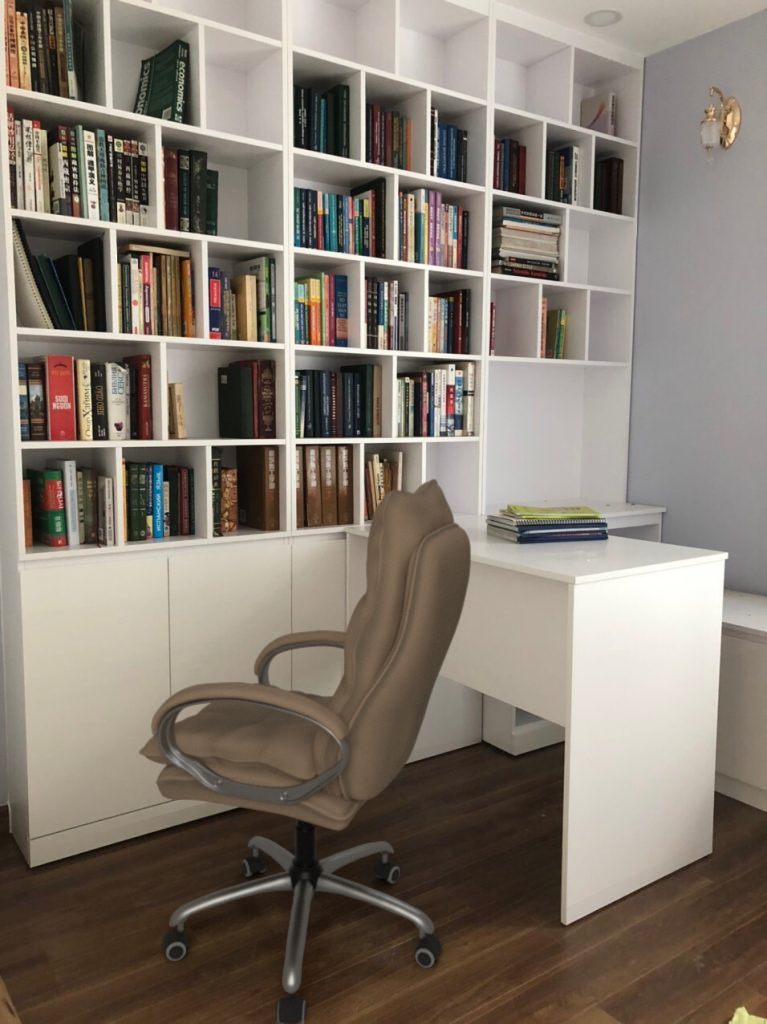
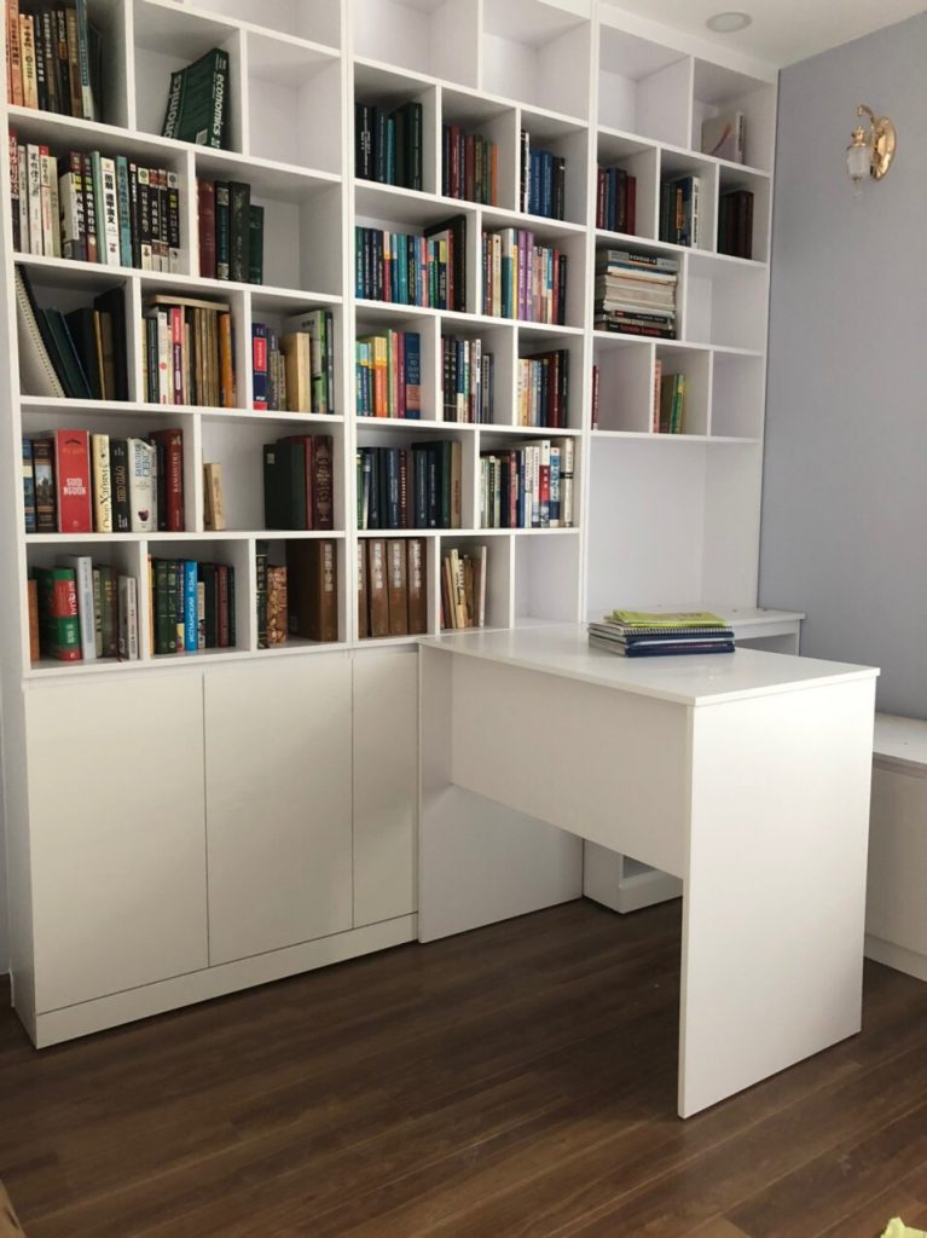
- office chair [138,478,472,1024]
